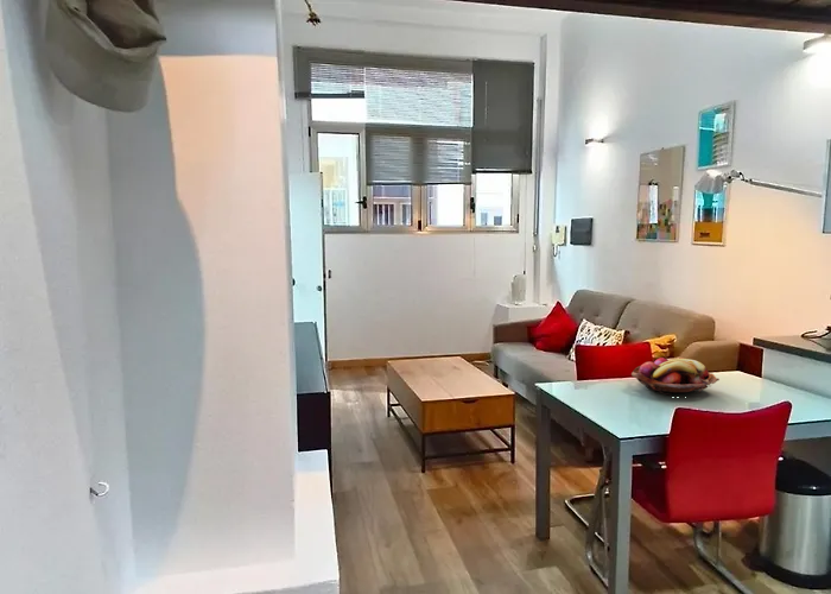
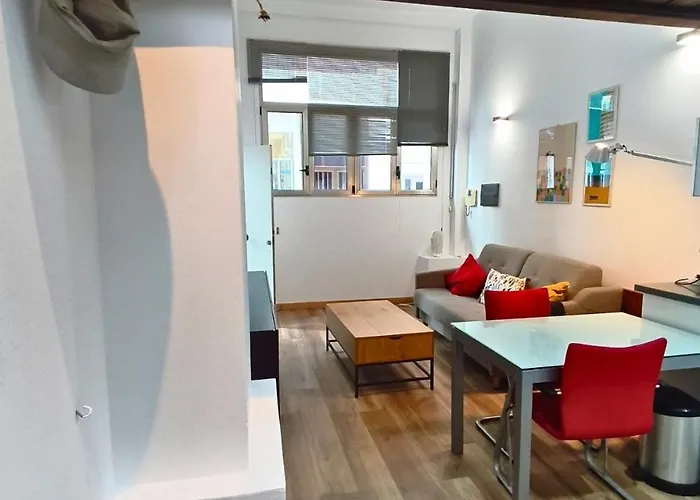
- fruit basket [630,356,721,397]
